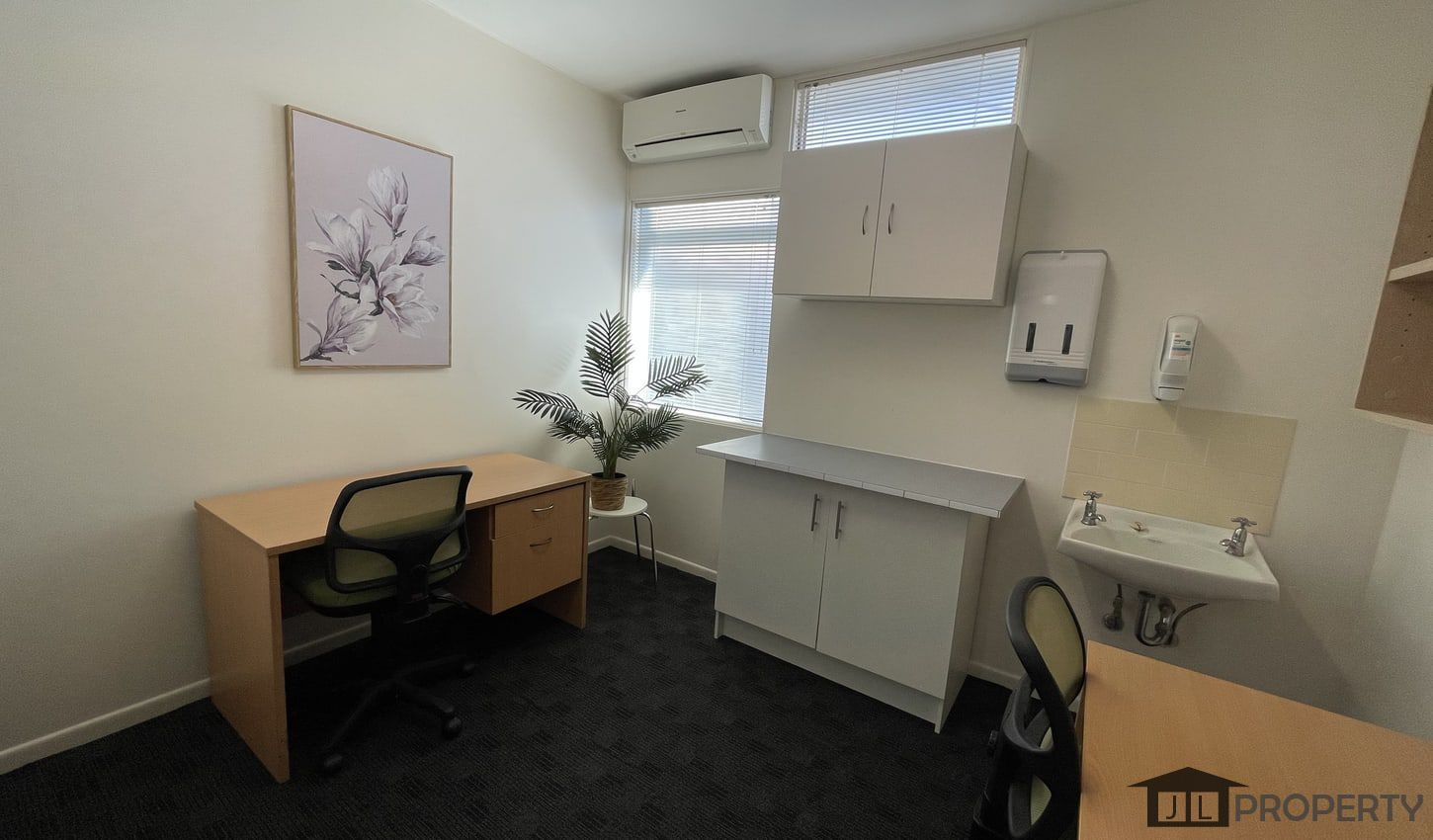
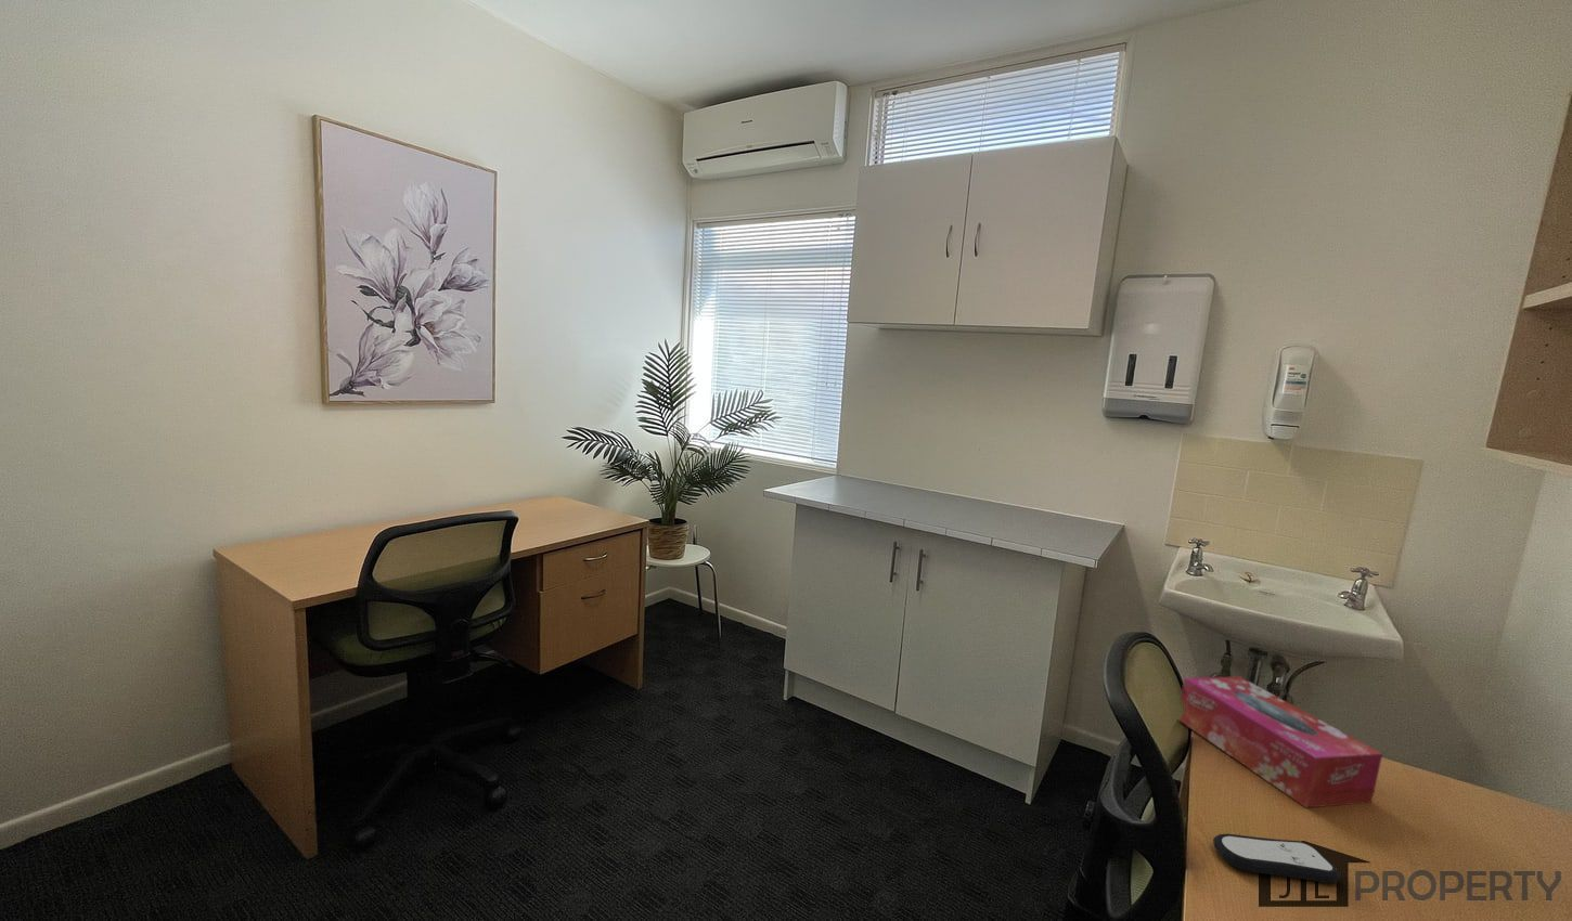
+ tissue box [1177,675,1383,809]
+ remote control [1212,833,1341,884]
